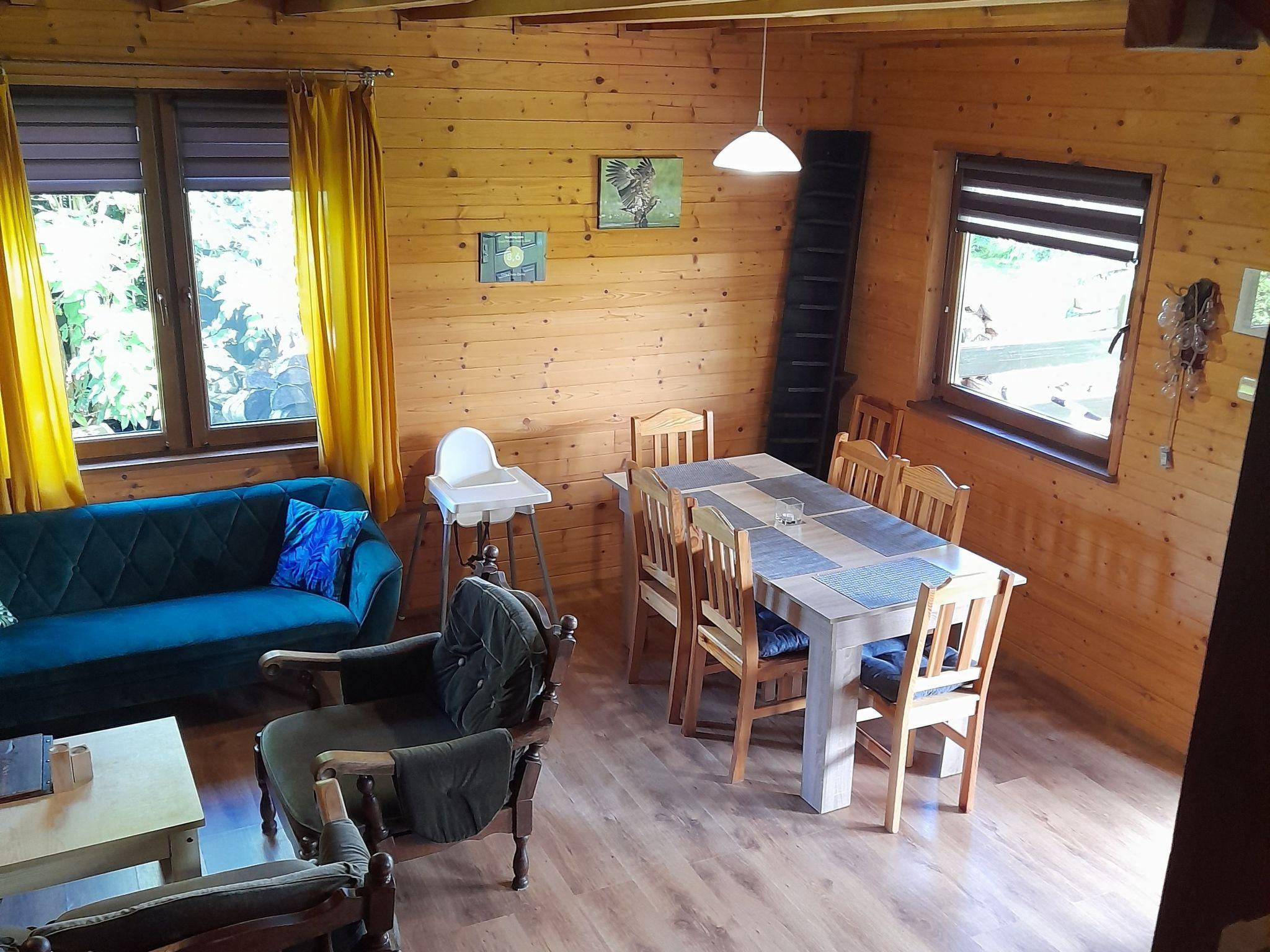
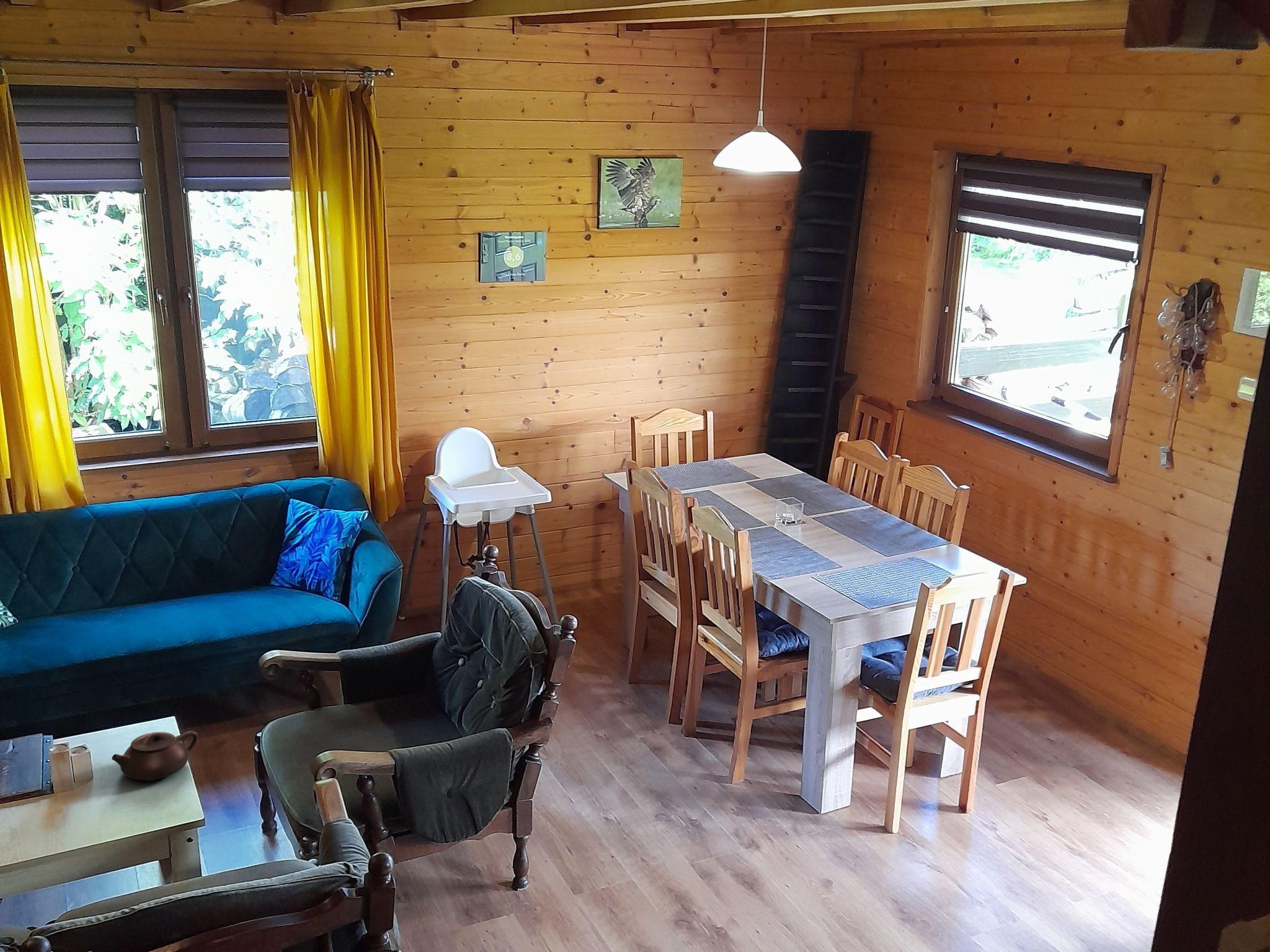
+ teapot [111,730,199,782]
